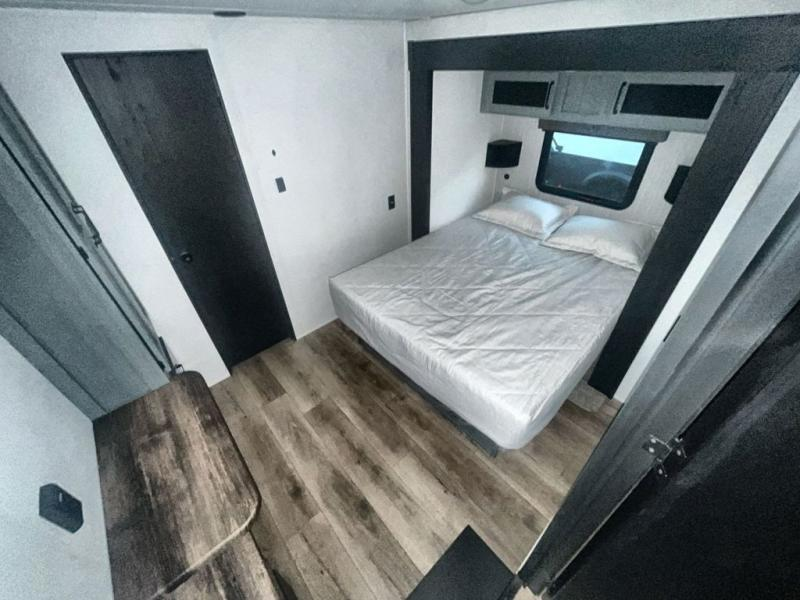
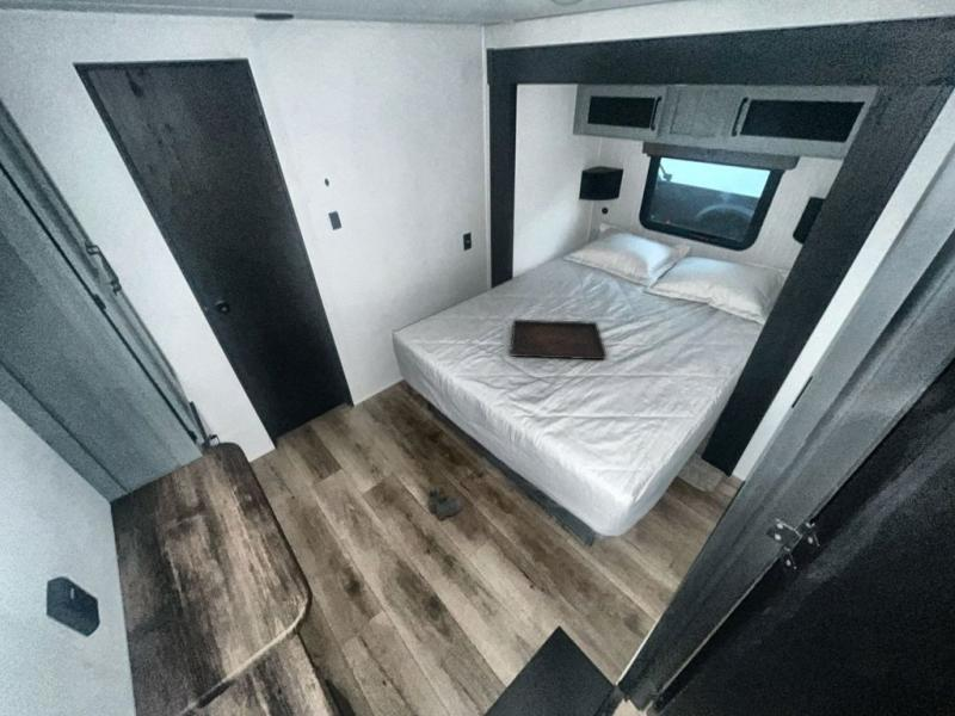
+ boots [427,487,463,524]
+ serving tray [509,319,608,360]
